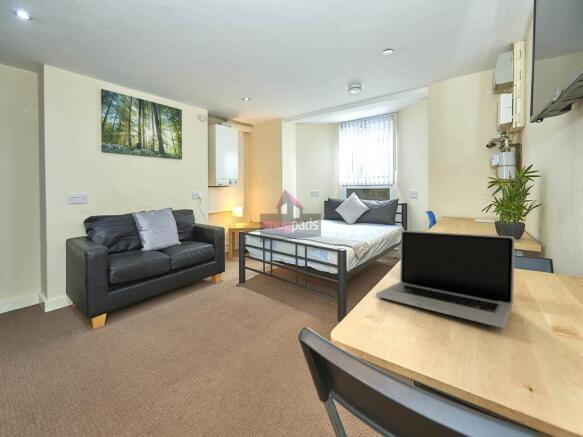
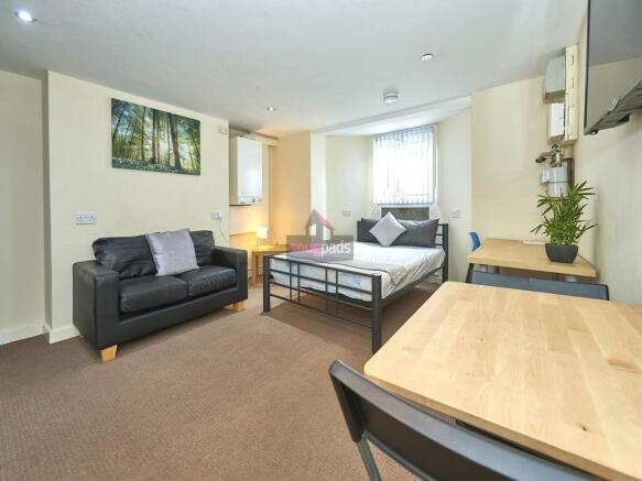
- laptop [375,230,516,329]
